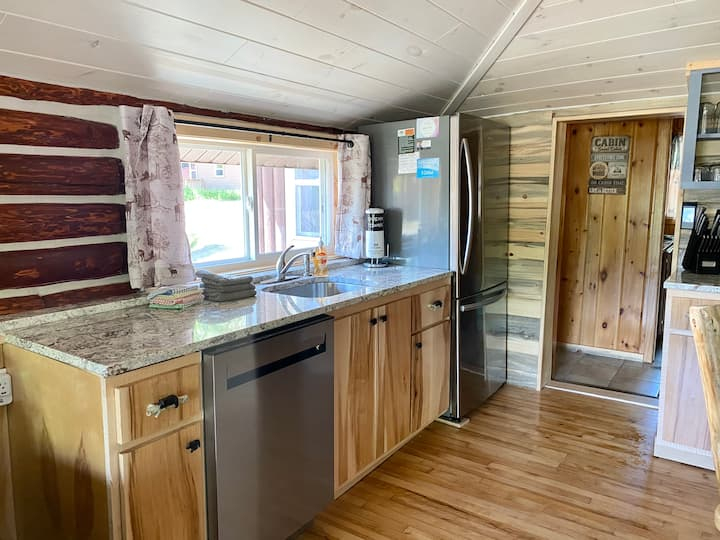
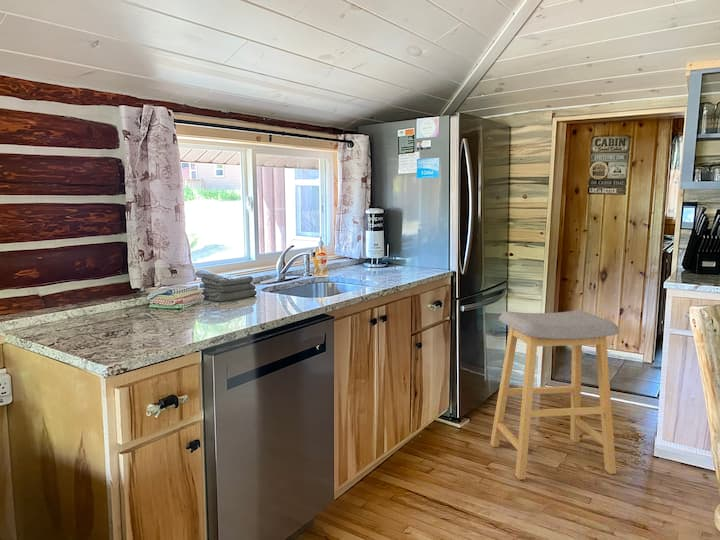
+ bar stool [489,309,620,481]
